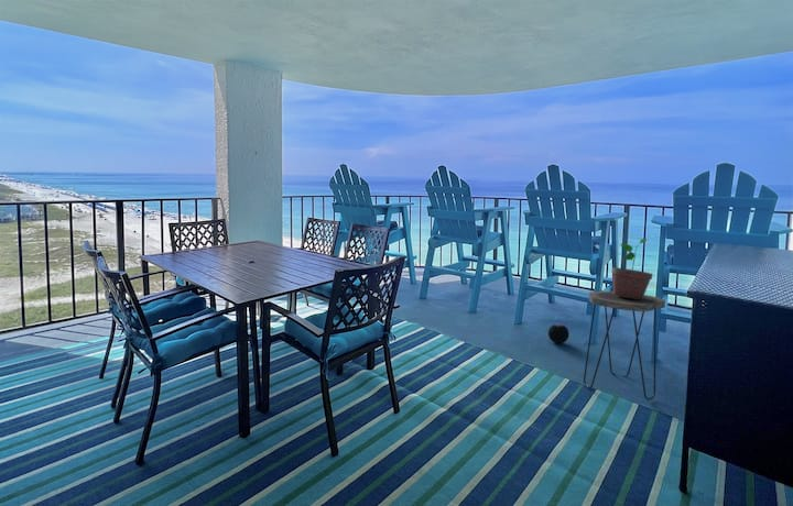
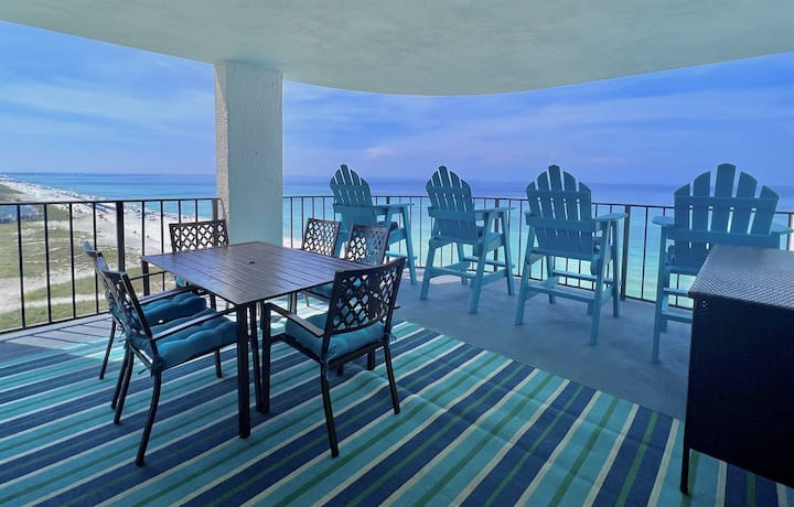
- side table [583,290,666,402]
- ball [547,322,571,344]
- potted plant [610,238,653,299]
